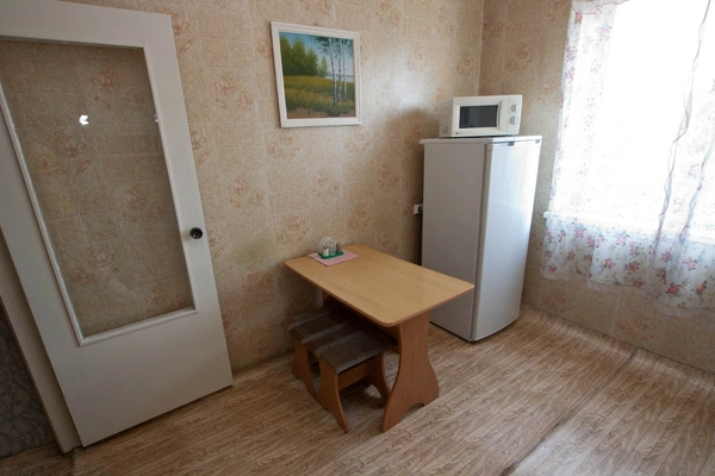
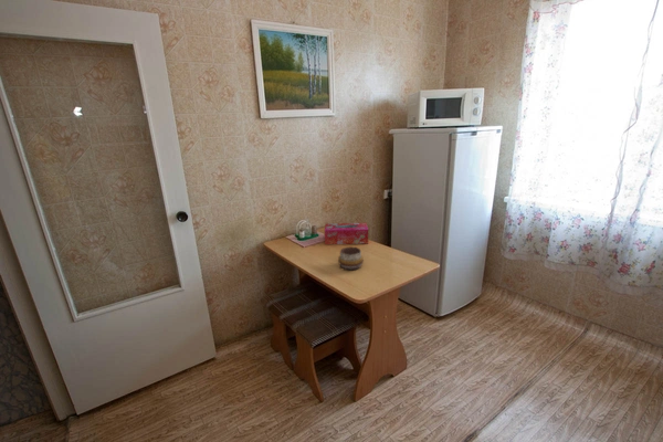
+ decorative bowl [337,245,365,271]
+ tissue box [324,222,369,245]
